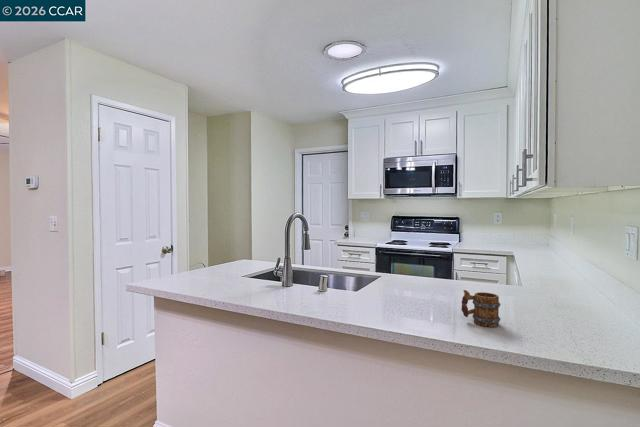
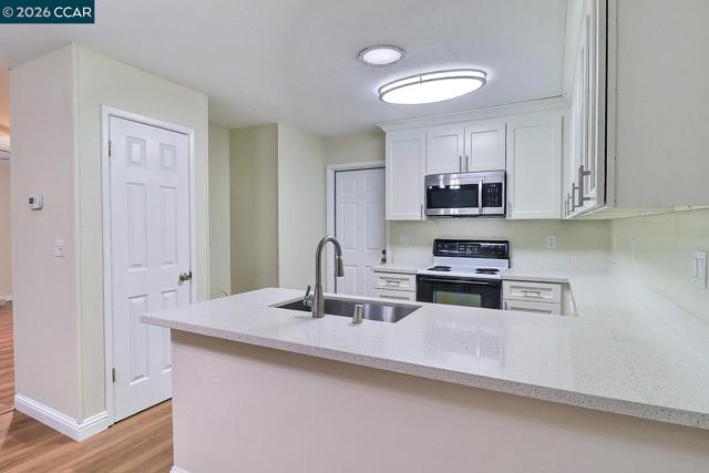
- mug [460,289,502,328]
